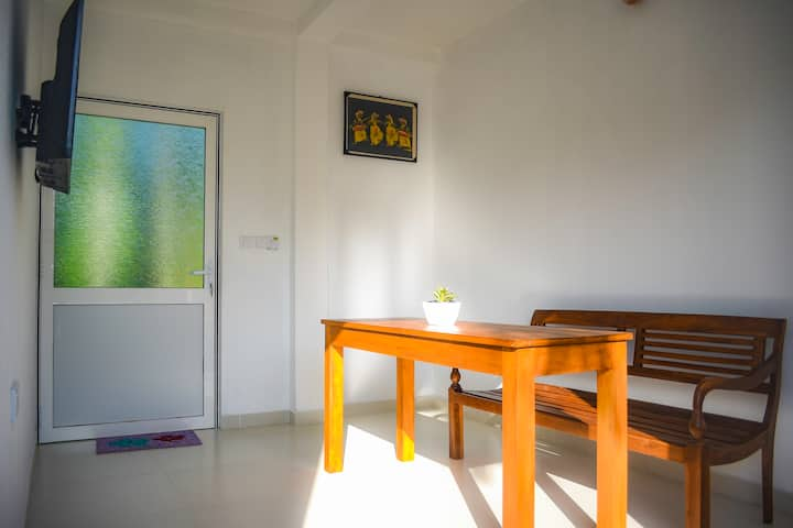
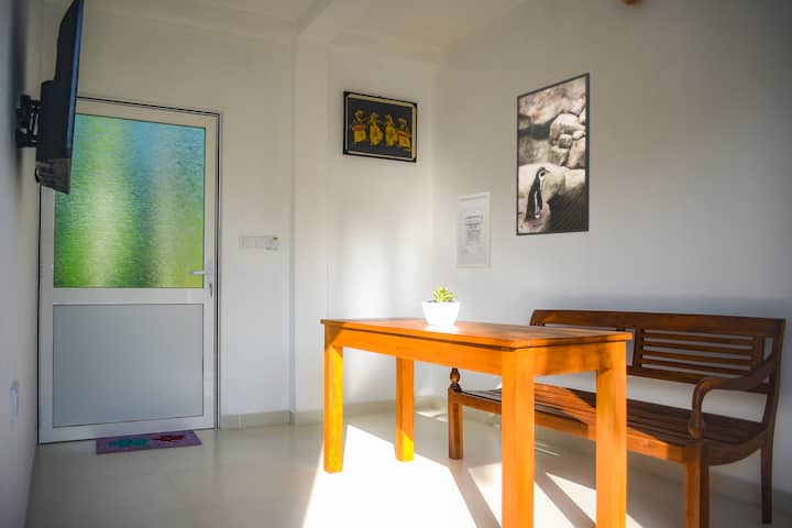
+ wall art [455,190,492,270]
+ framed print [515,72,591,237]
